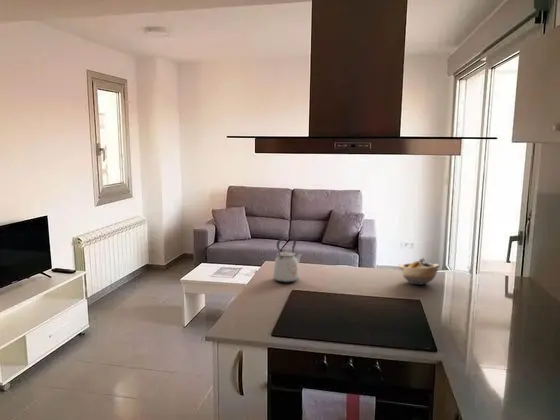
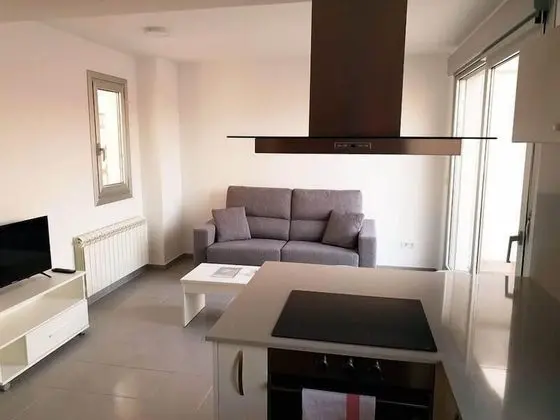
- bowl [397,257,440,286]
- kettle [272,236,303,284]
